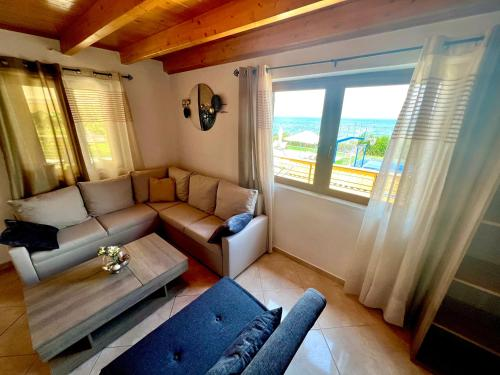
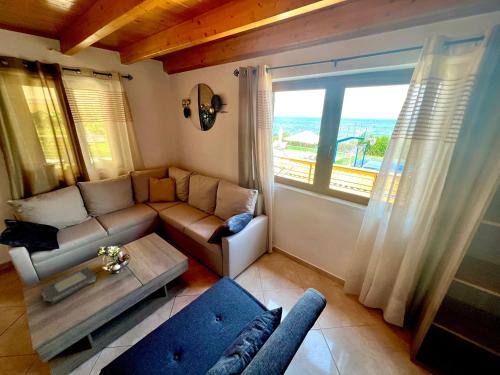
+ book [40,266,99,306]
